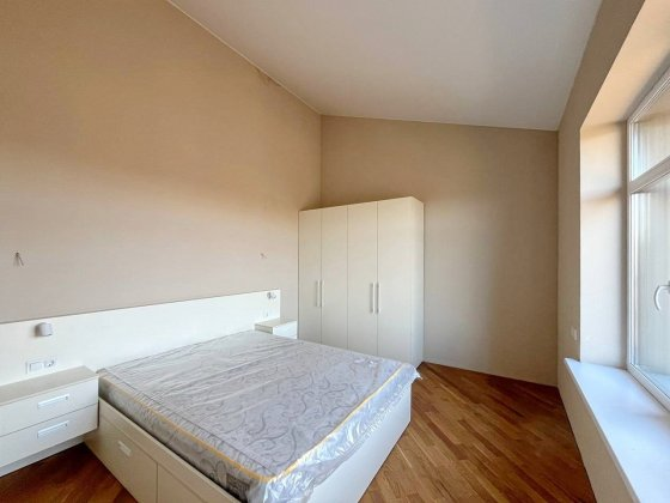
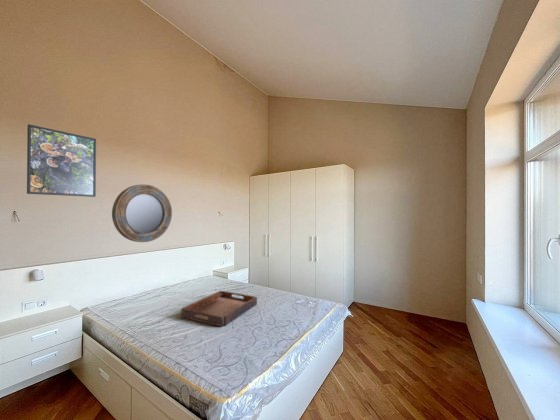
+ home mirror [111,184,173,243]
+ serving tray [180,290,258,328]
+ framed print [26,123,97,198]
